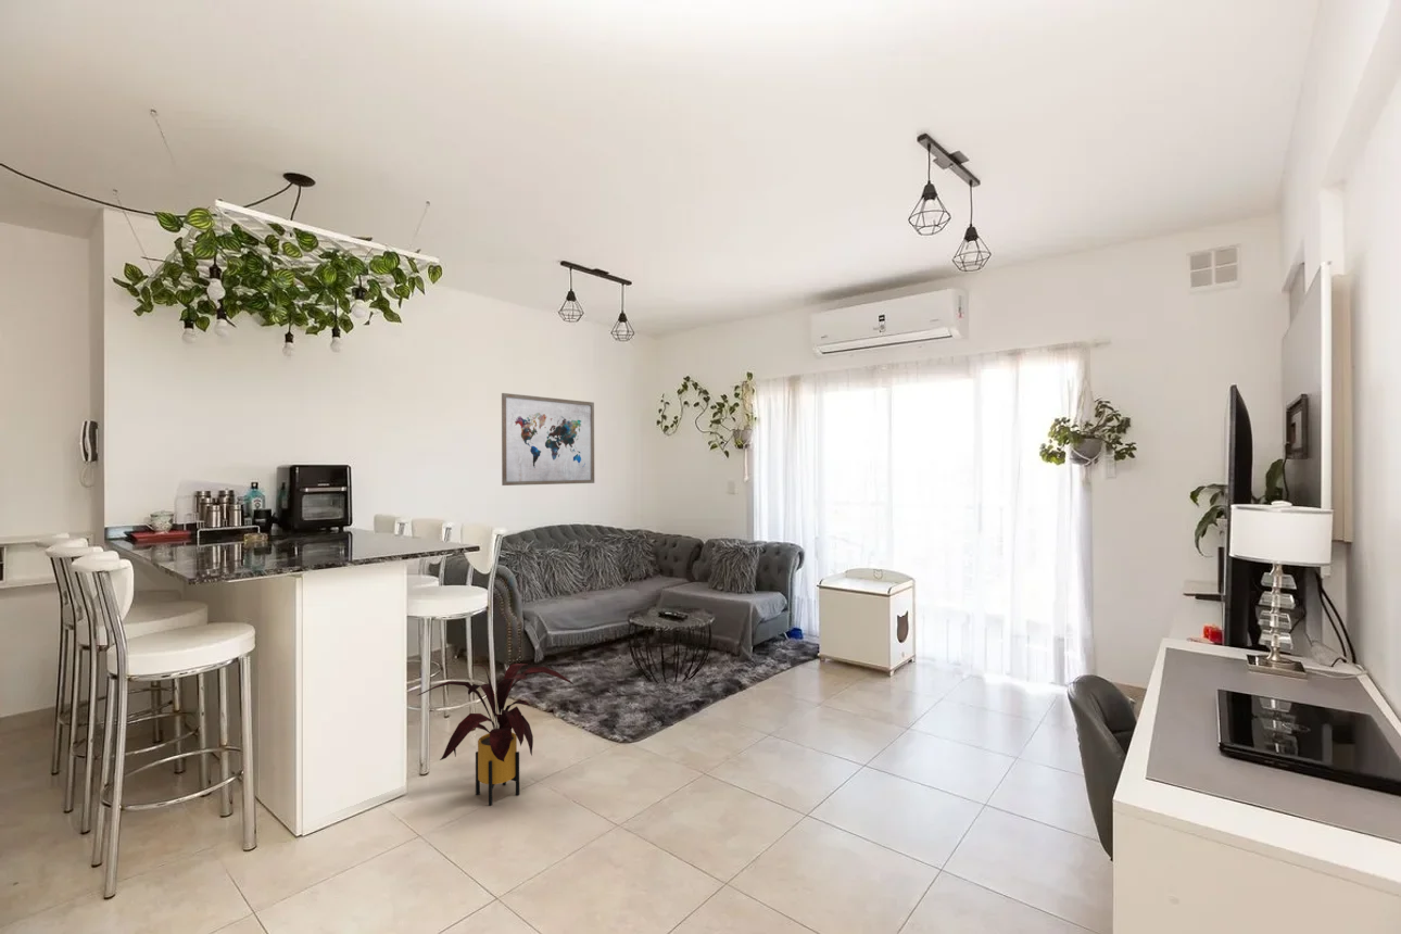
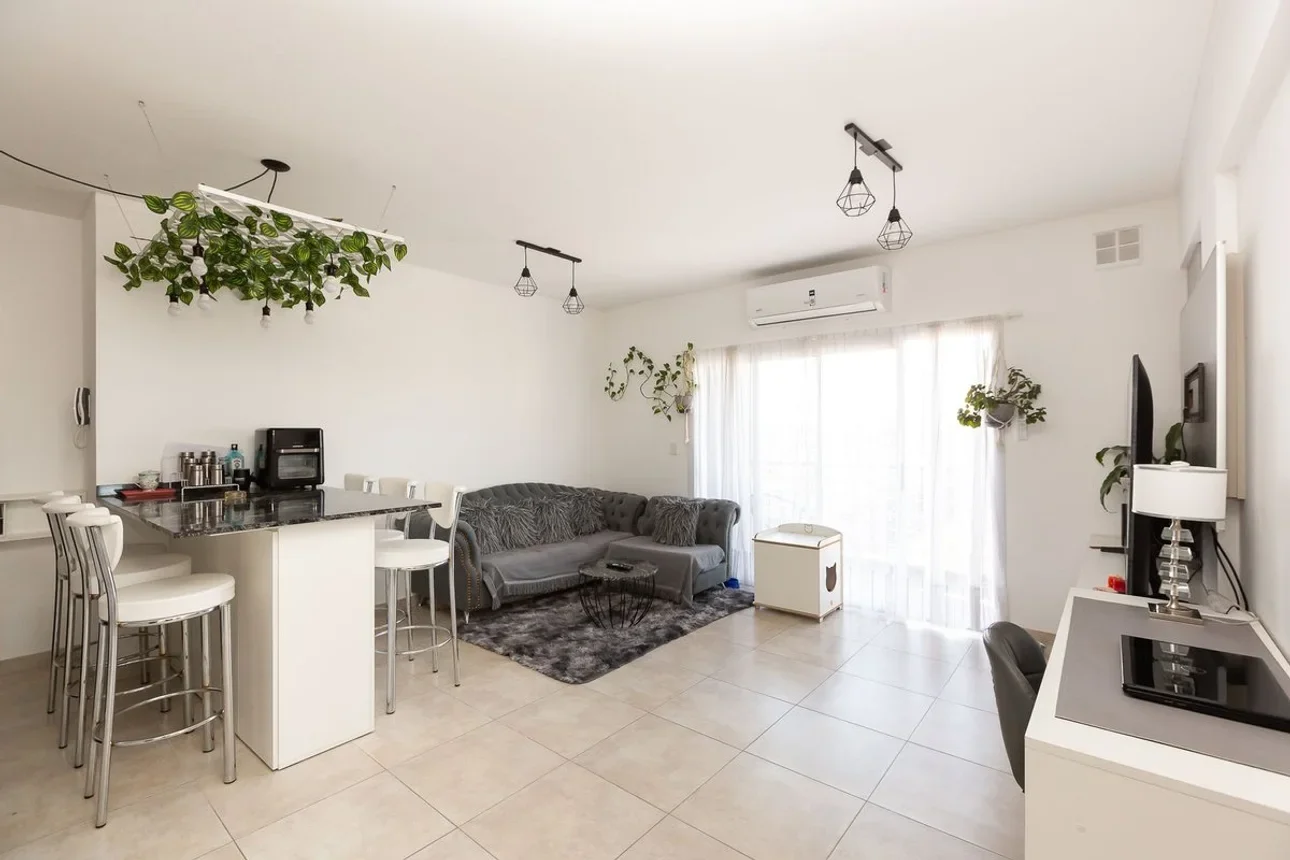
- wall art [501,392,595,487]
- house plant [416,662,575,807]
